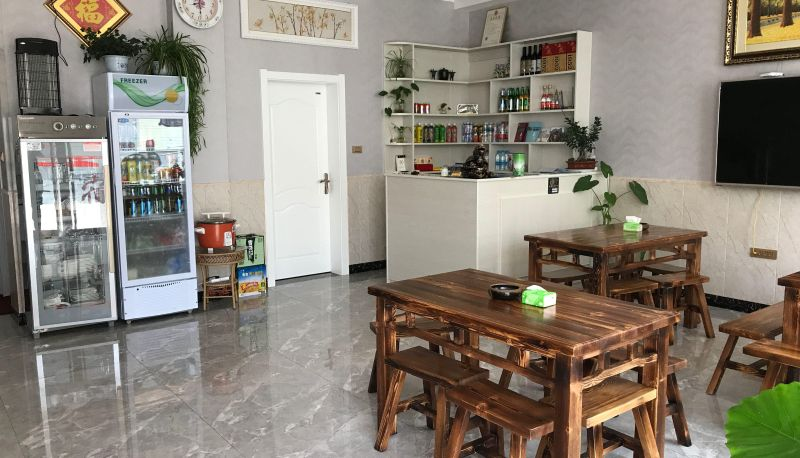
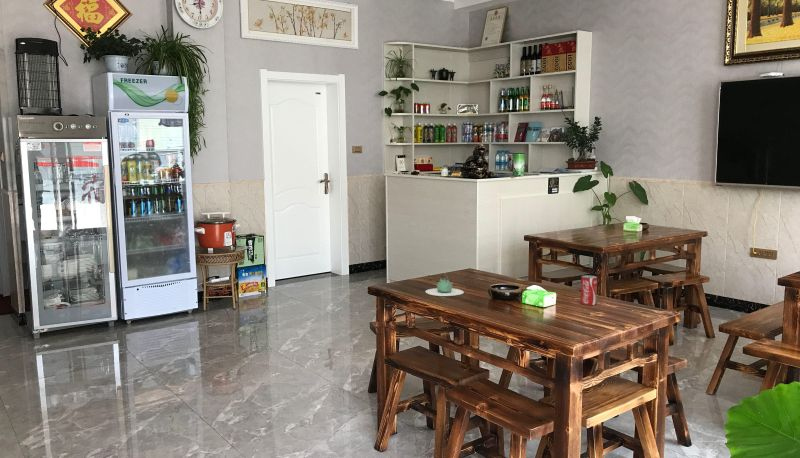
+ teapot [424,273,465,297]
+ beverage can [580,274,598,306]
